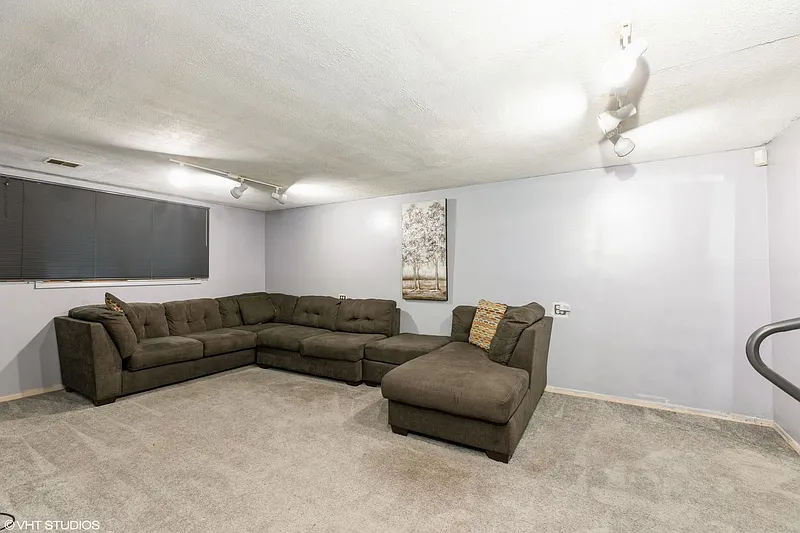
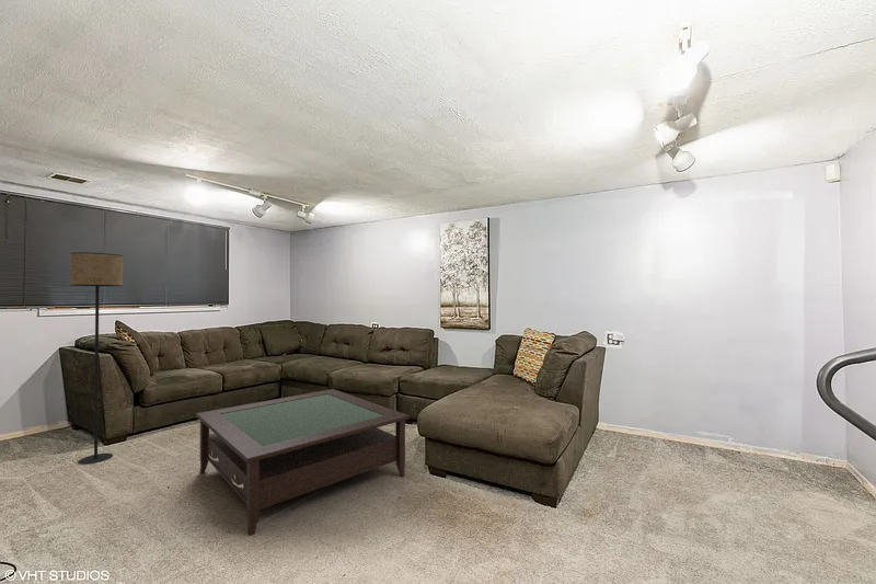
+ floor lamp [69,251,124,466]
+ coffee table [195,388,411,537]
